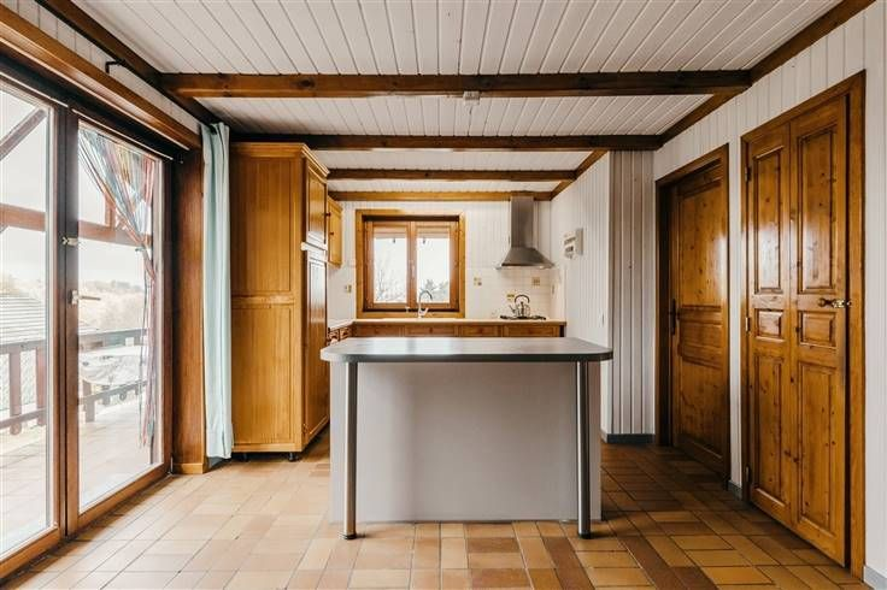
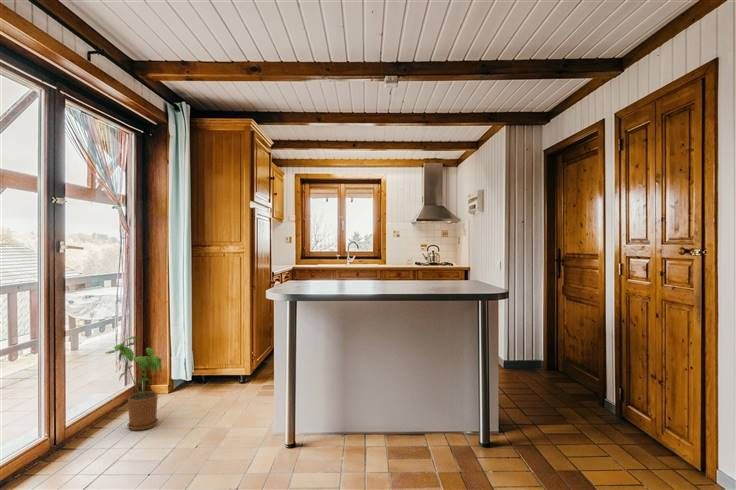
+ house plant [104,335,163,431]
